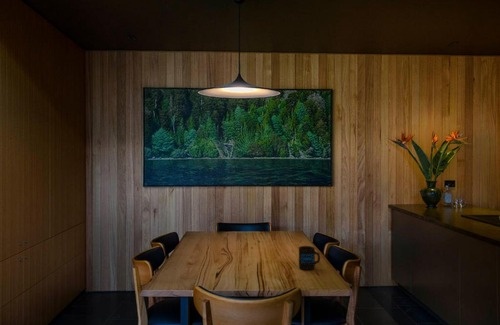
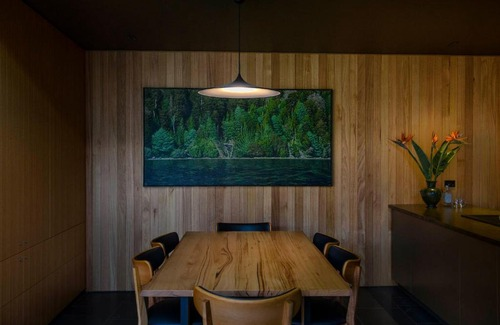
- mug [298,245,321,271]
